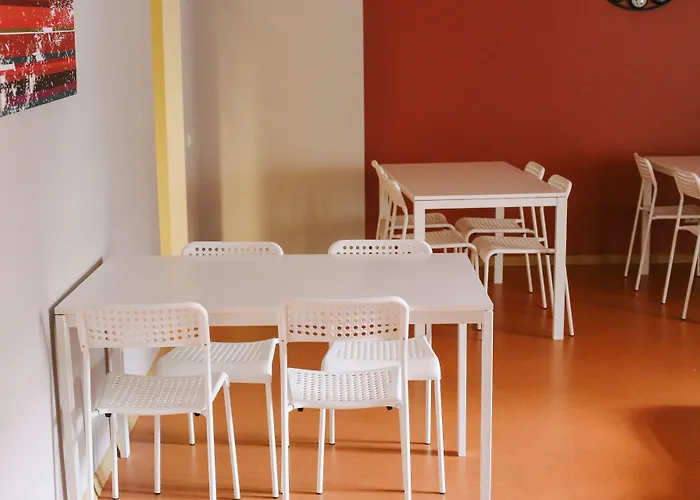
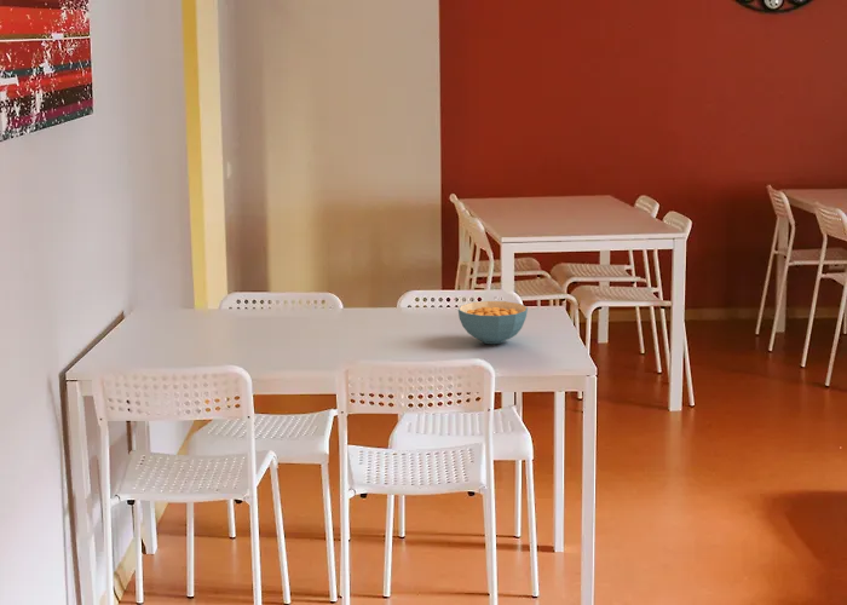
+ cereal bowl [457,300,529,345]
